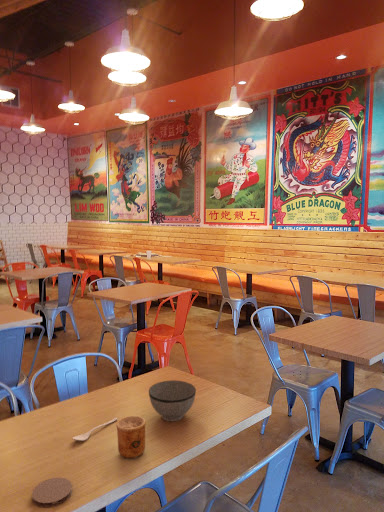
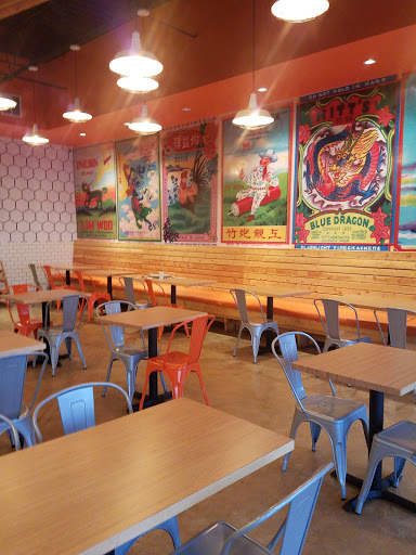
- cup [115,415,147,459]
- spoon [71,417,119,442]
- coaster [31,477,73,509]
- bowl [148,379,197,422]
